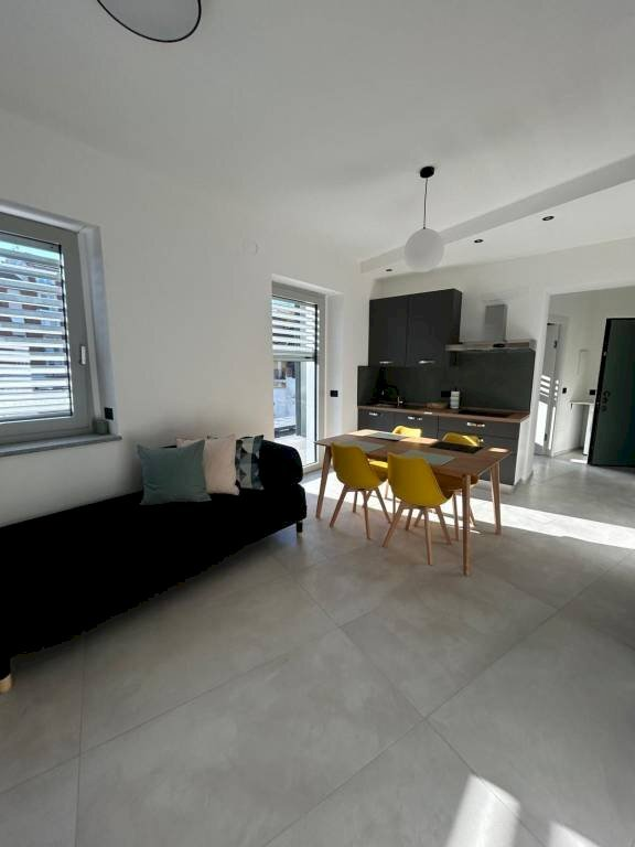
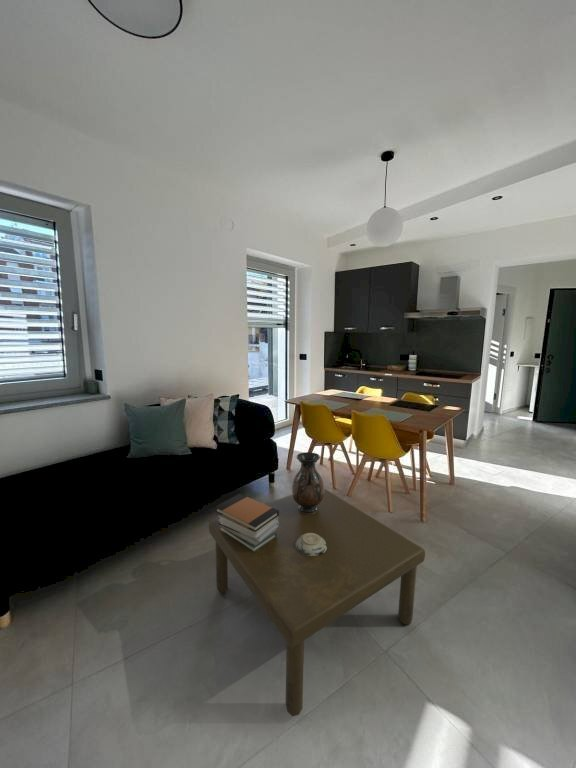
+ decorative bowl [296,533,327,556]
+ coffee table [208,488,426,717]
+ vase [291,451,325,515]
+ book stack [214,493,279,552]
